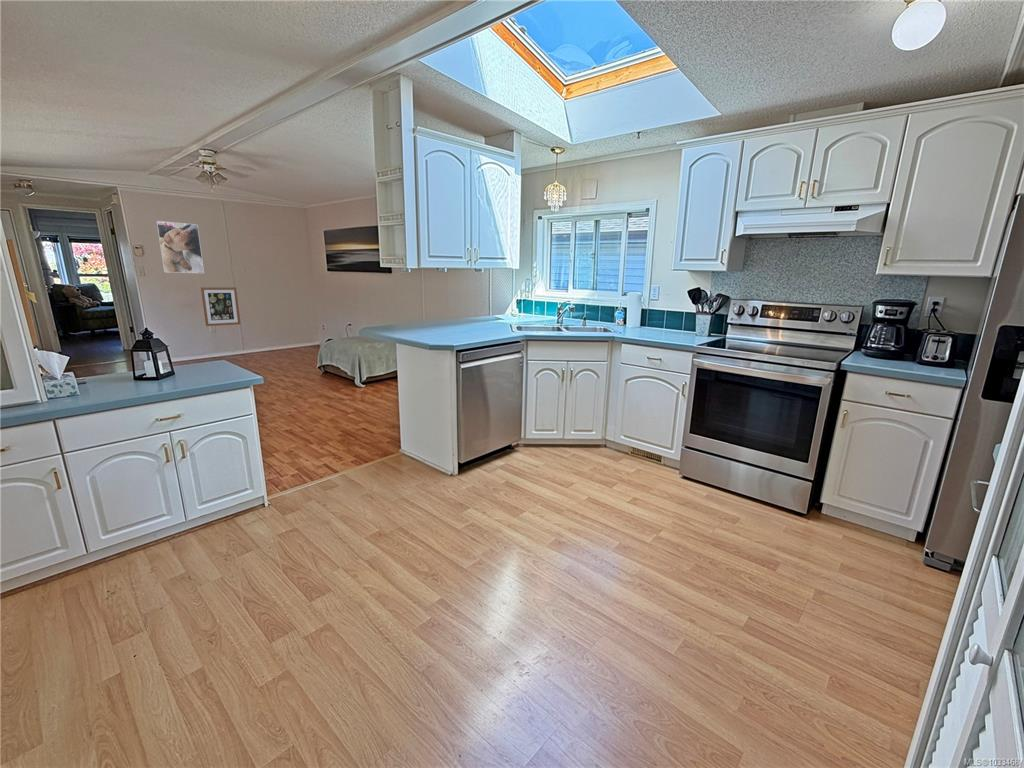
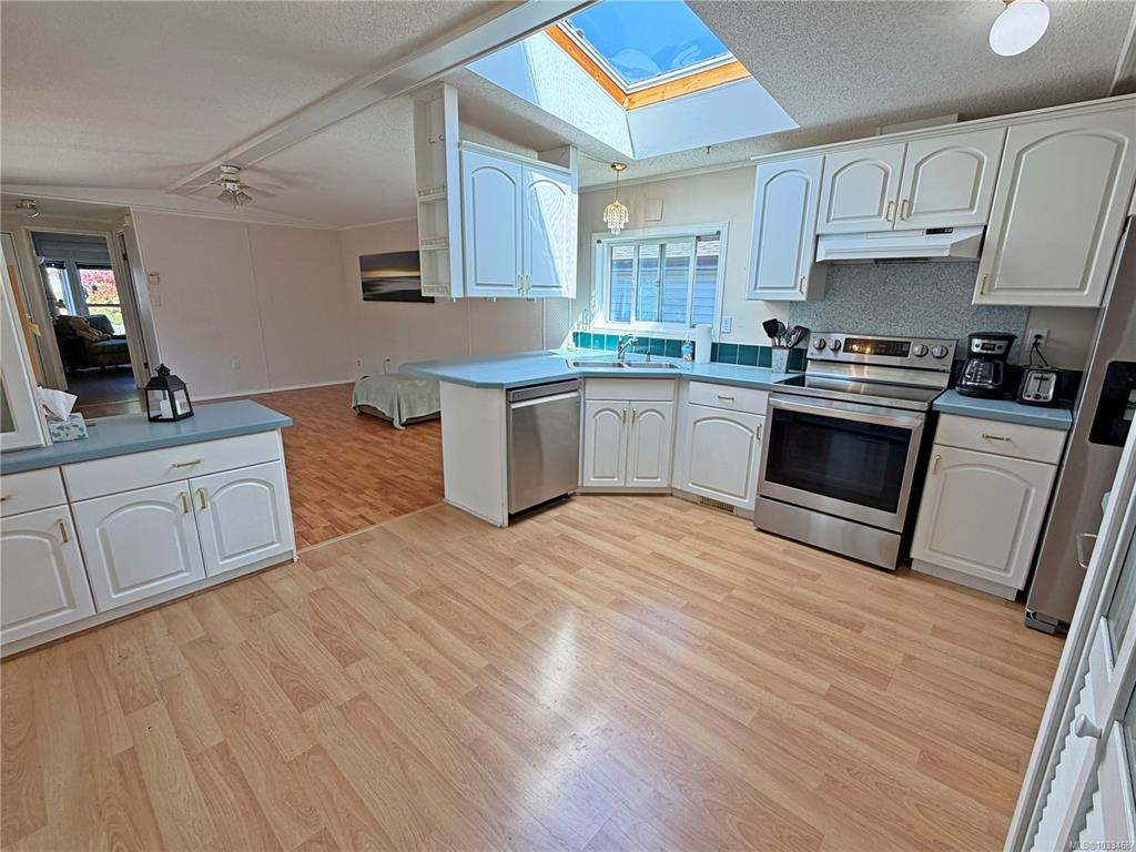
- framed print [155,220,205,274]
- wall art [200,286,241,327]
